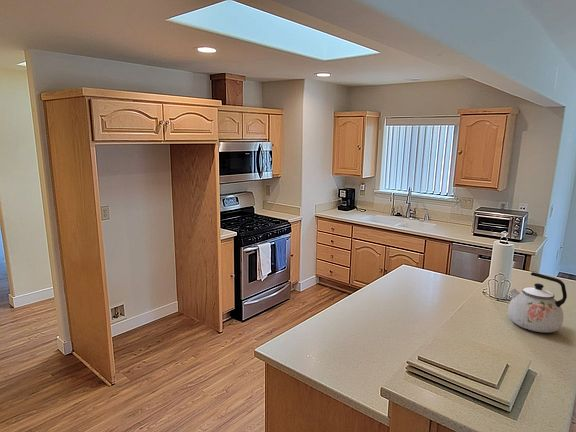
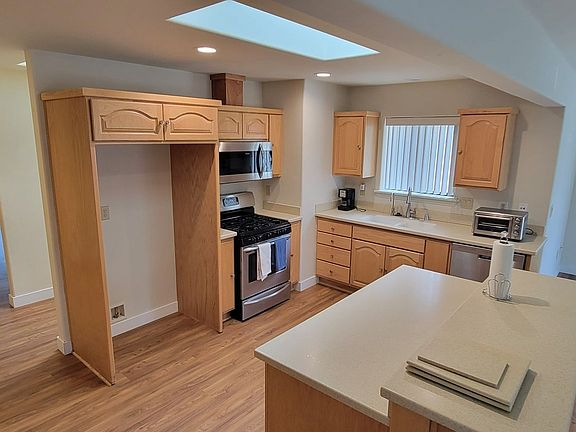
- kettle [507,271,568,334]
